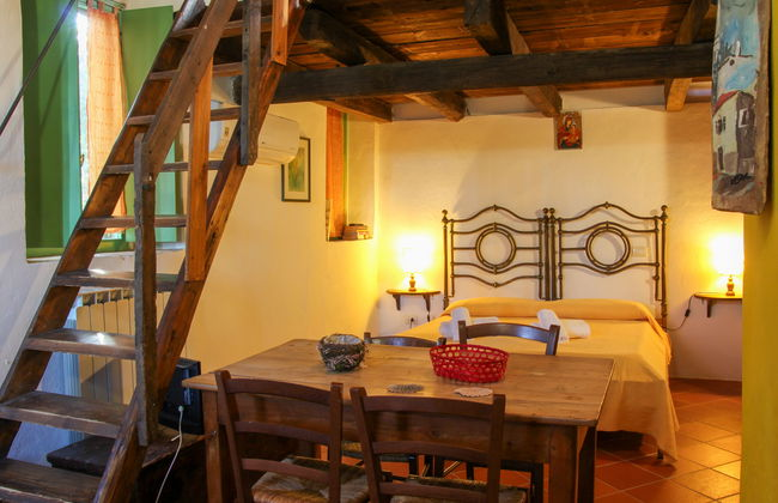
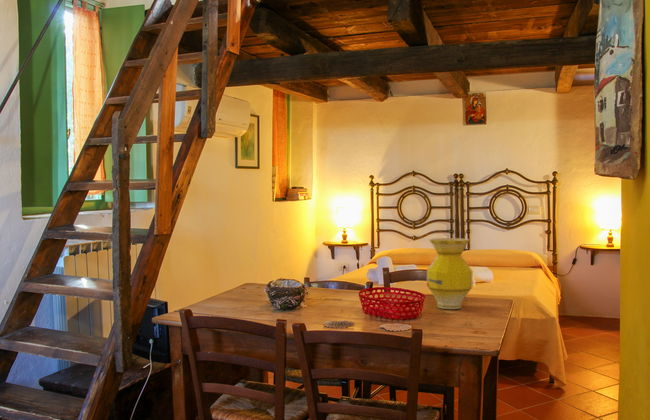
+ vase [426,237,473,310]
